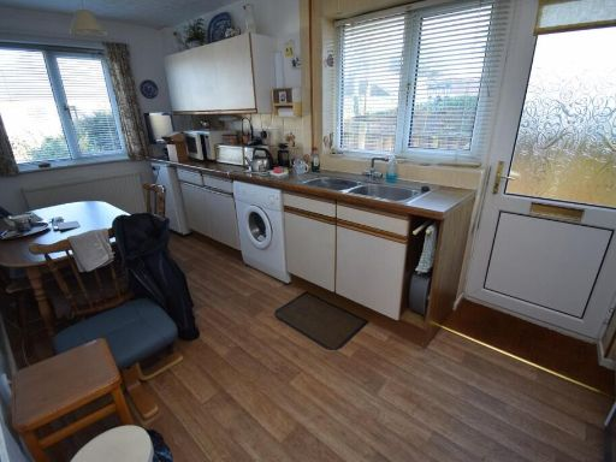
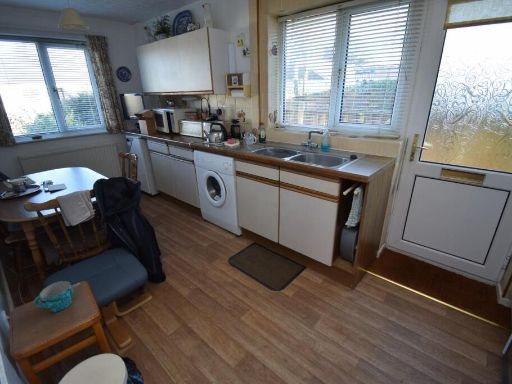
+ cup [33,280,74,313]
